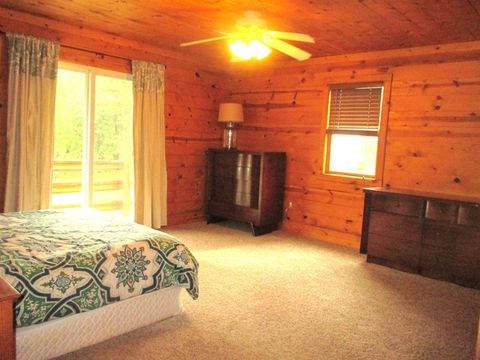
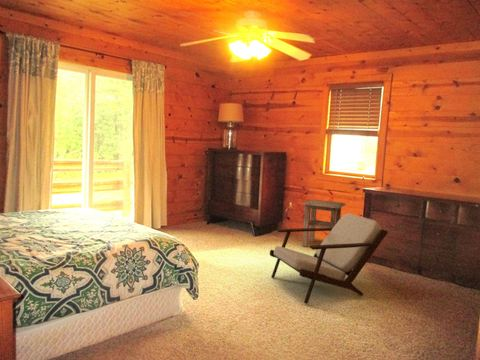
+ side table [299,198,347,248]
+ armchair [269,212,389,305]
